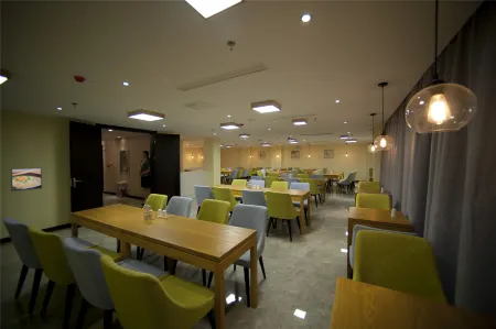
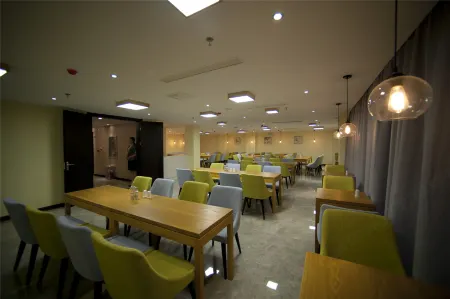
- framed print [10,167,43,193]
